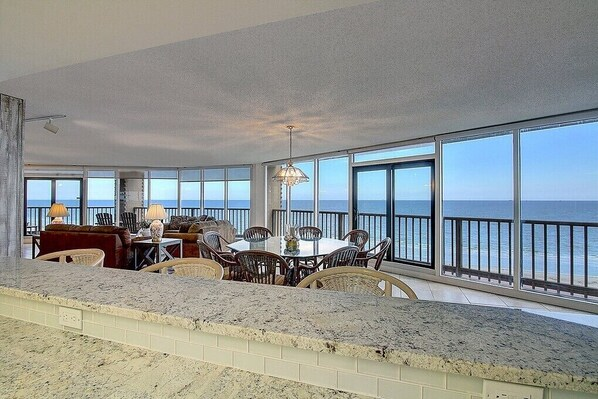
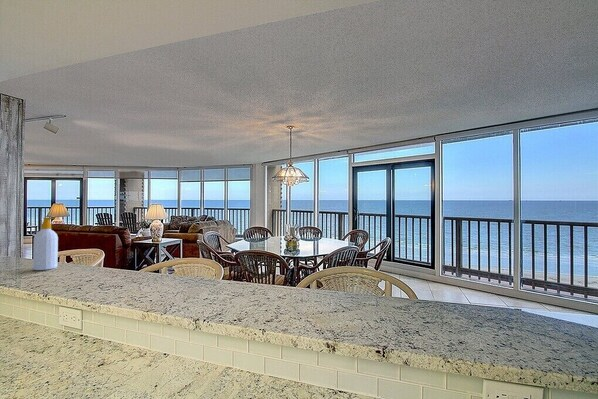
+ soap bottle [32,216,61,271]
